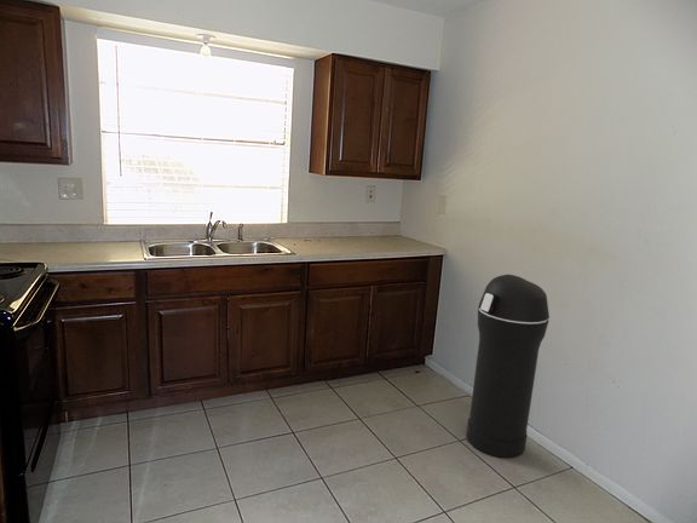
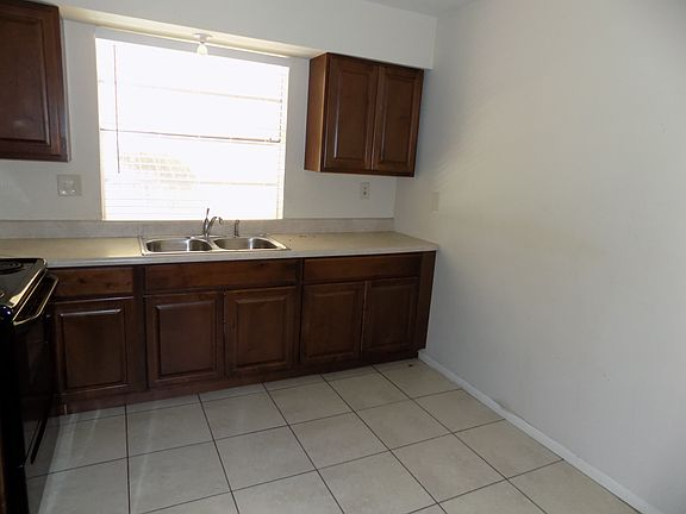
- trash can [465,274,551,459]
